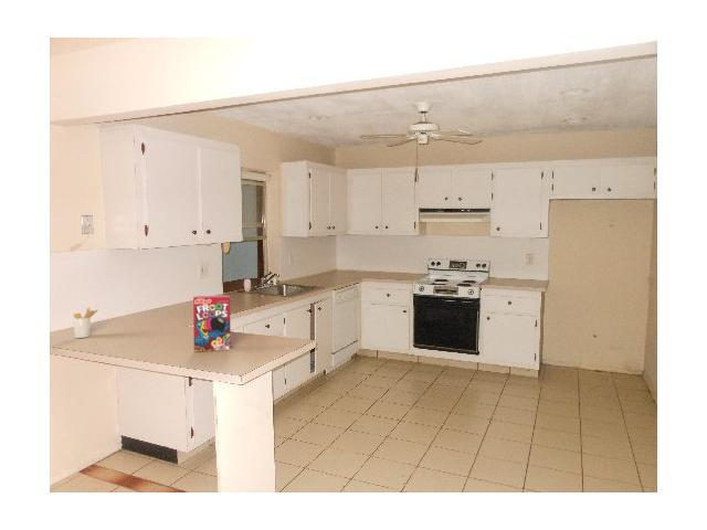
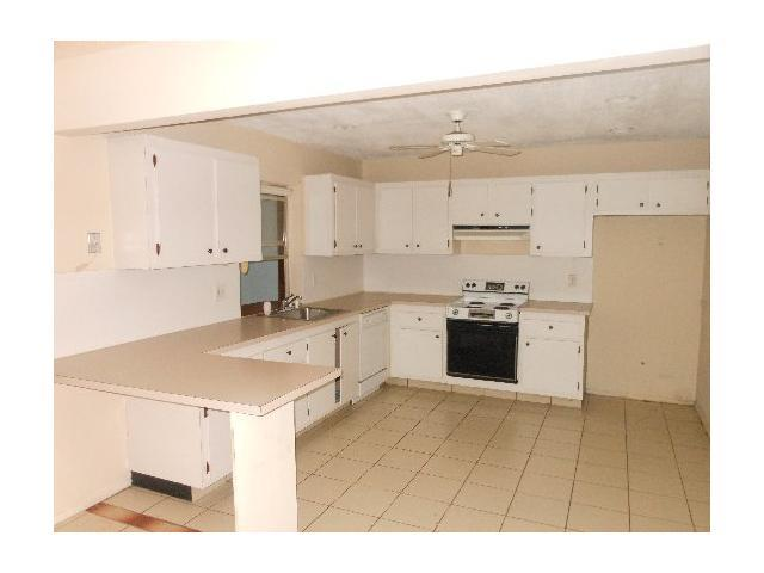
- utensil holder [72,307,98,339]
- cereal box [192,295,232,352]
